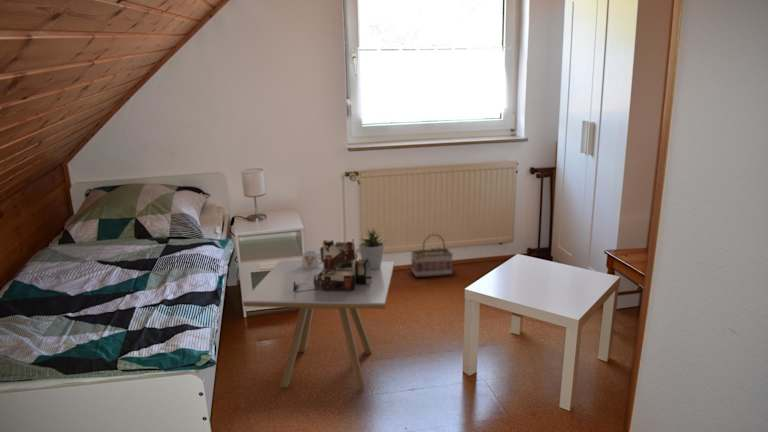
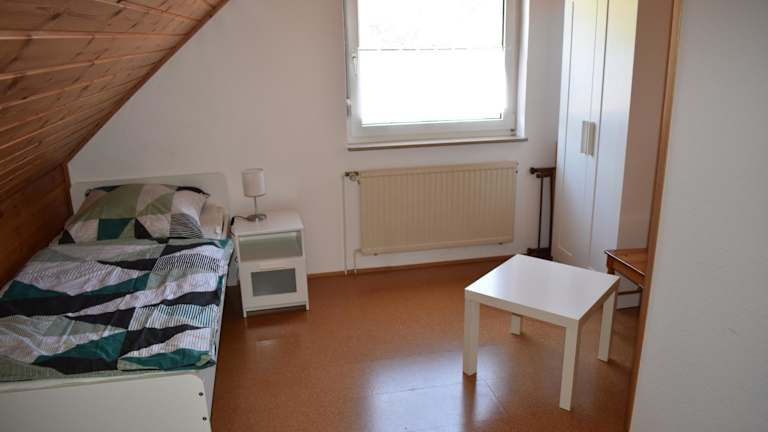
- ruined building [293,239,372,292]
- side table [242,260,395,390]
- basket [410,233,454,278]
- mug [301,250,323,269]
- potted plant [358,227,387,270]
